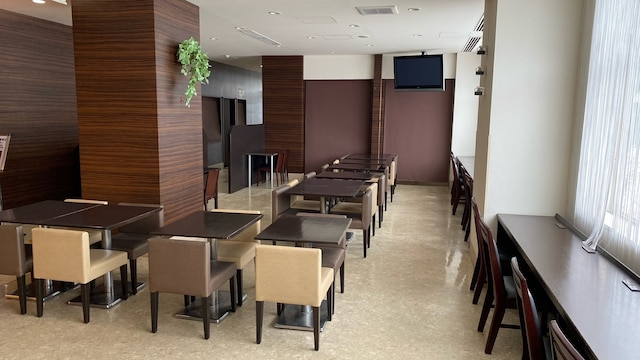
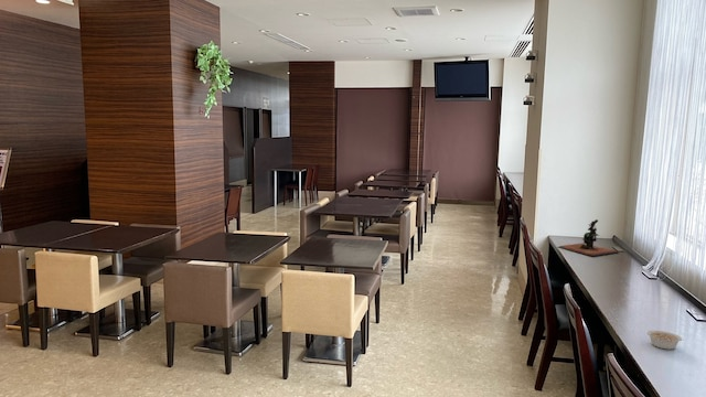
+ plant [557,218,620,257]
+ legume [646,330,683,351]
